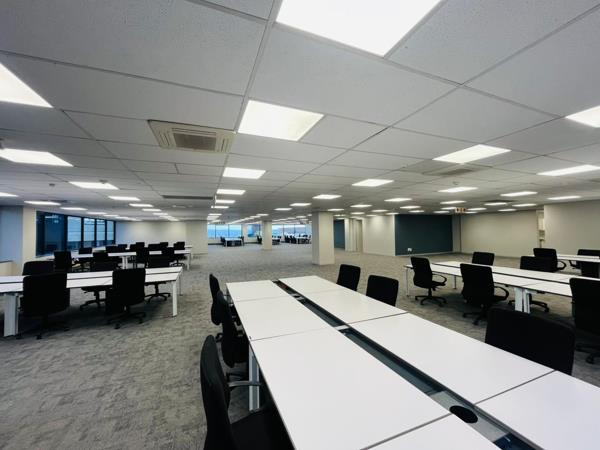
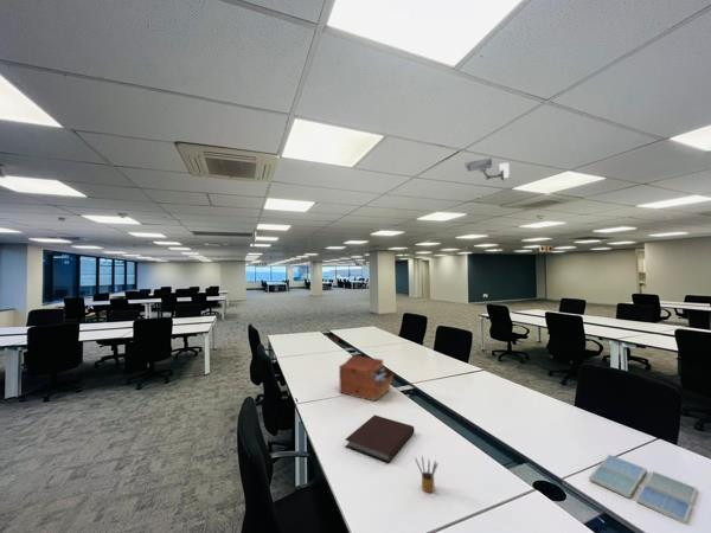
+ notebook [345,413,416,464]
+ sewing box [338,354,396,403]
+ drink coaster [588,454,699,526]
+ pencil box [414,455,440,494]
+ security camera [463,158,511,181]
